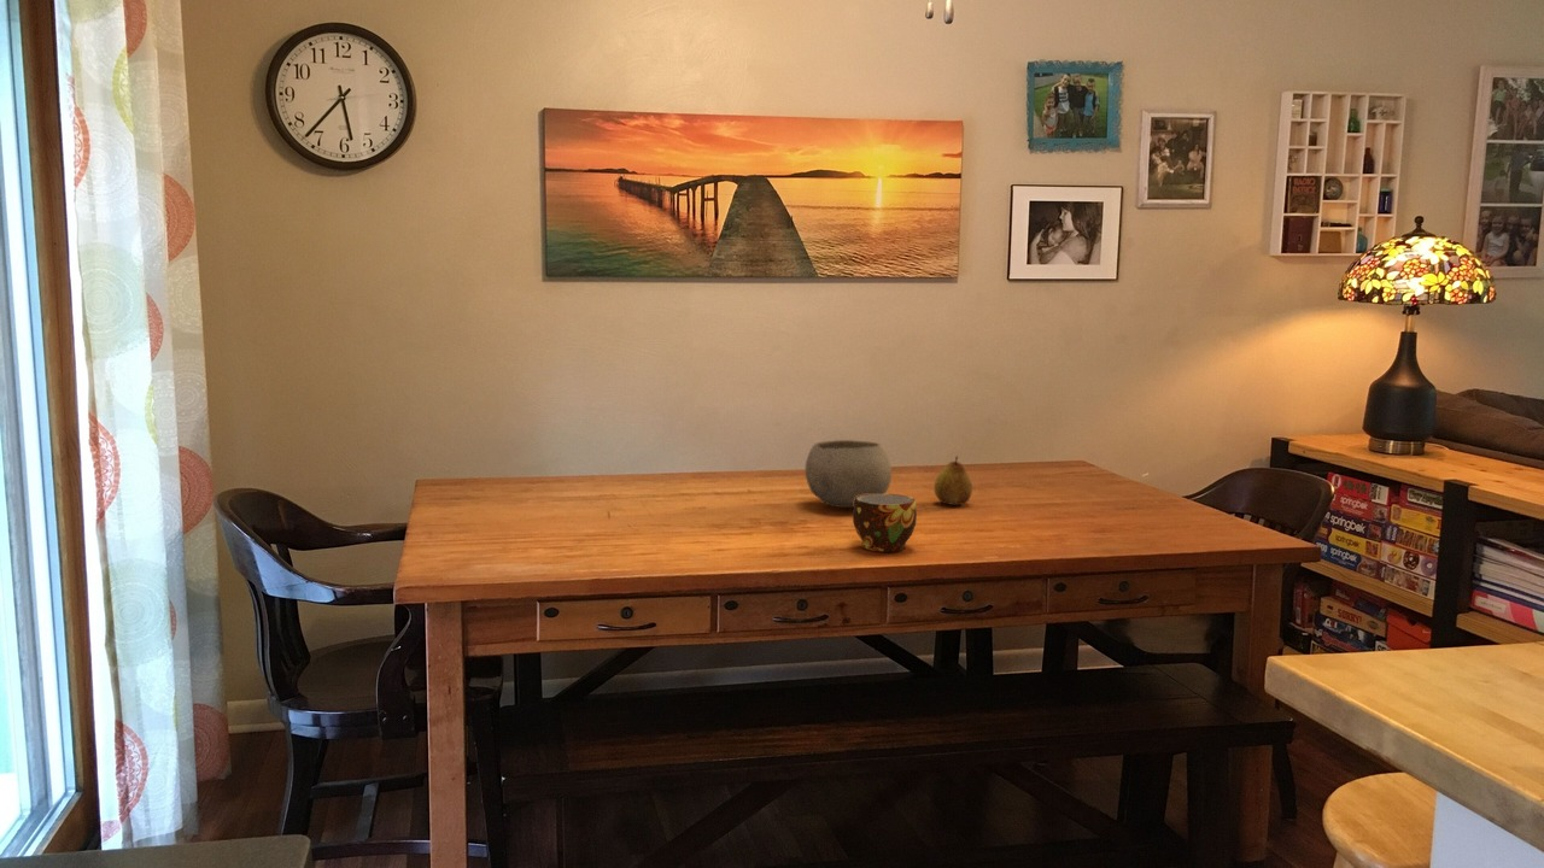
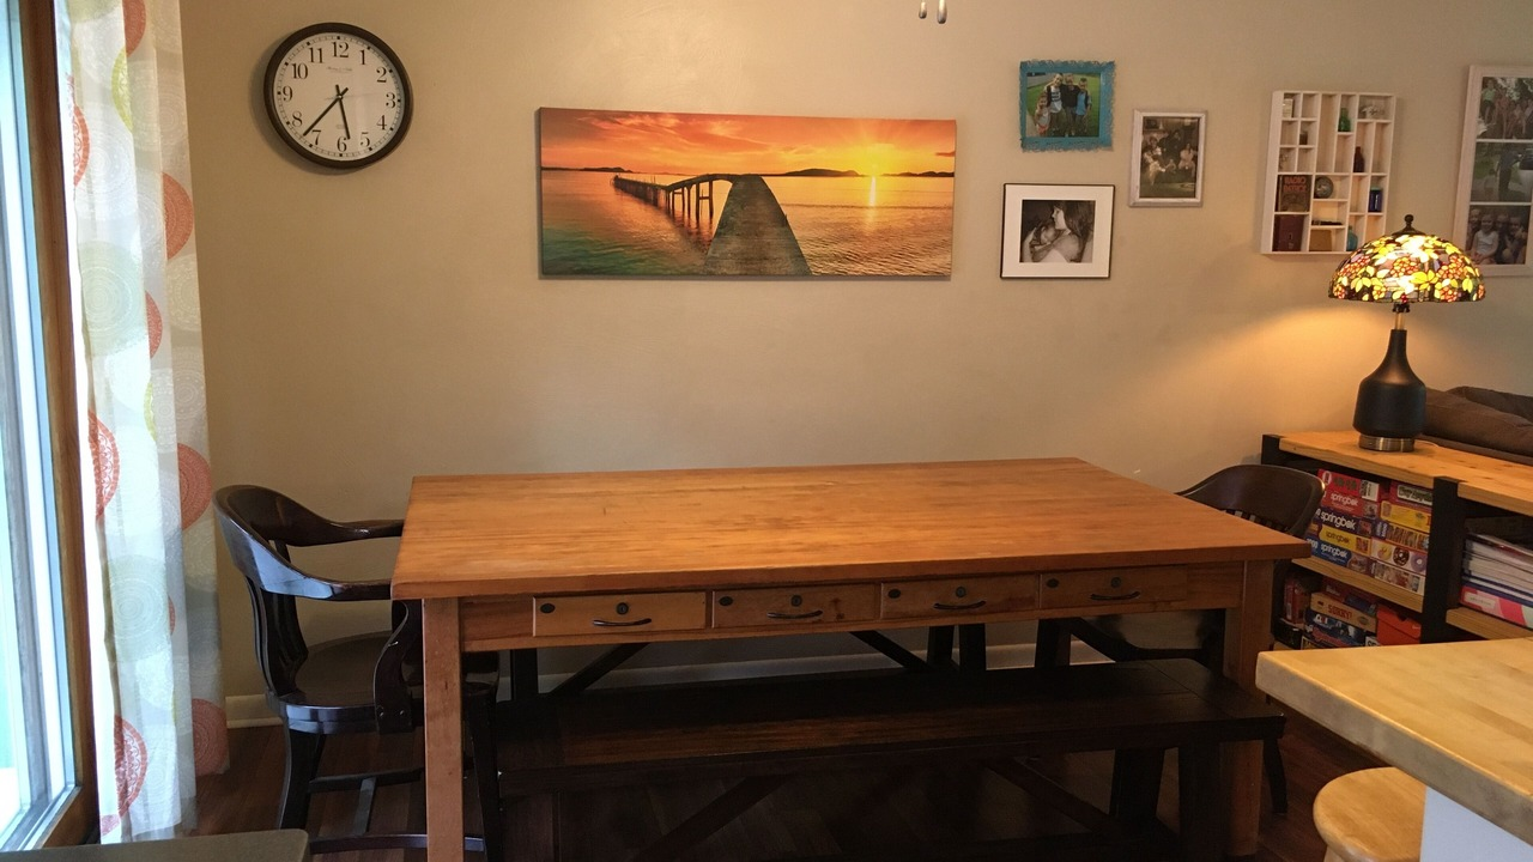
- cup [852,493,918,552]
- bowl [805,439,893,509]
- fruit [934,454,973,506]
